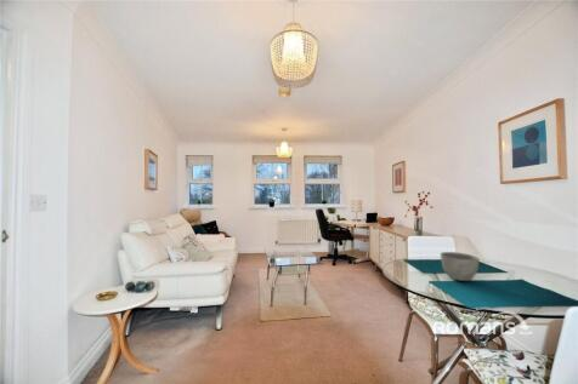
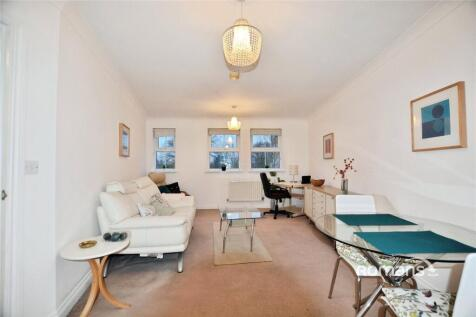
- bowl [440,251,481,282]
